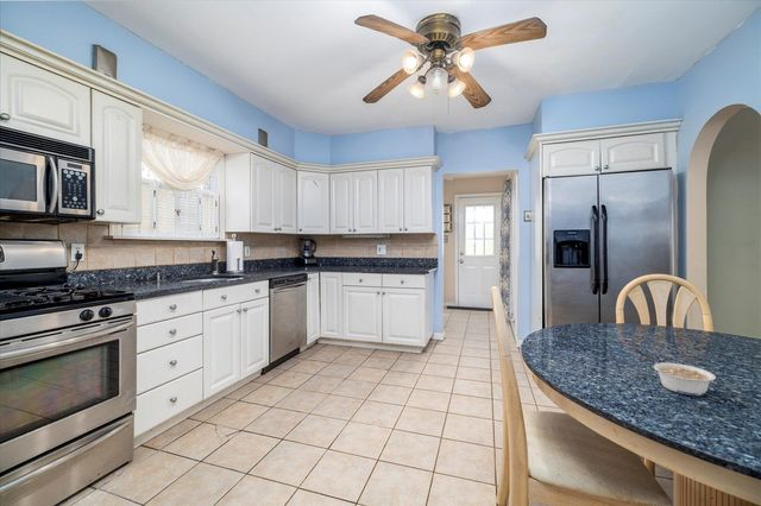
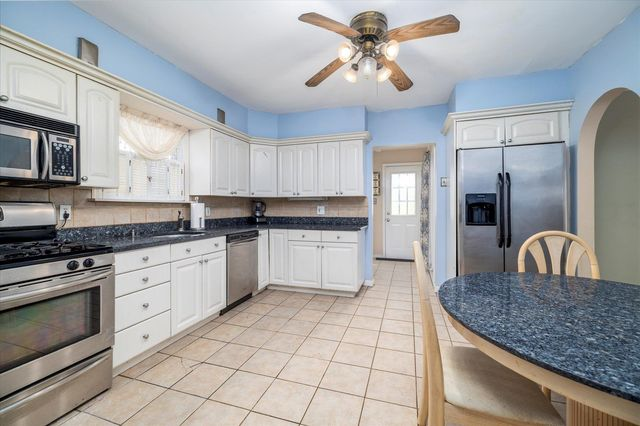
- legume [653,361,717,397]
